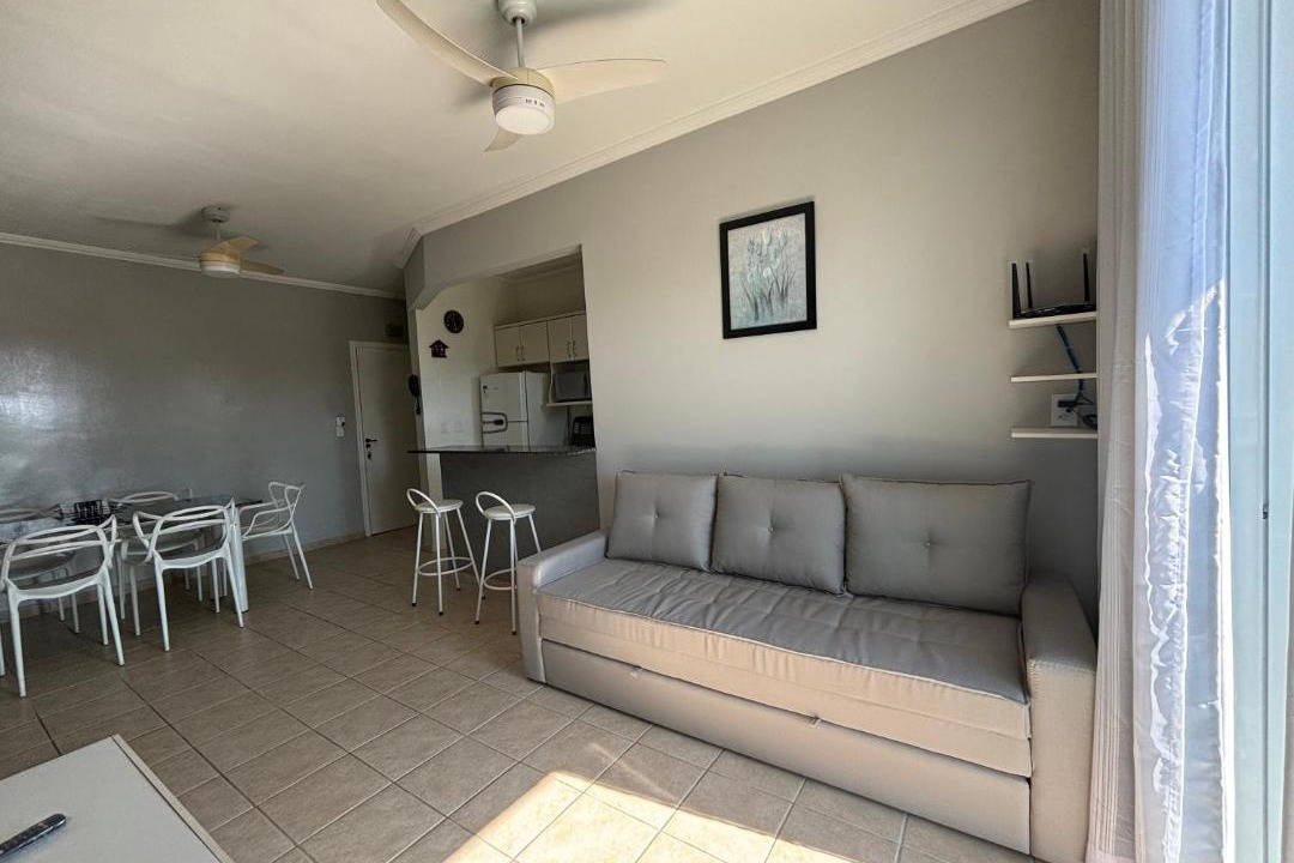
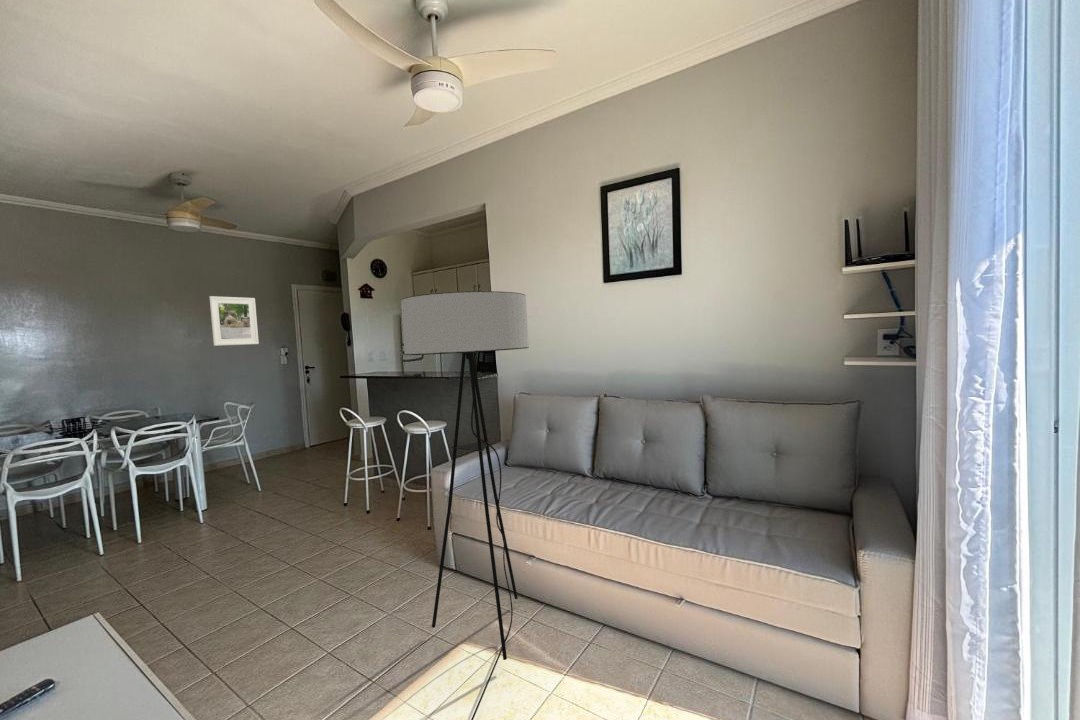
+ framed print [208,295,260,347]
+ floor lamp [400,290,530,720]
